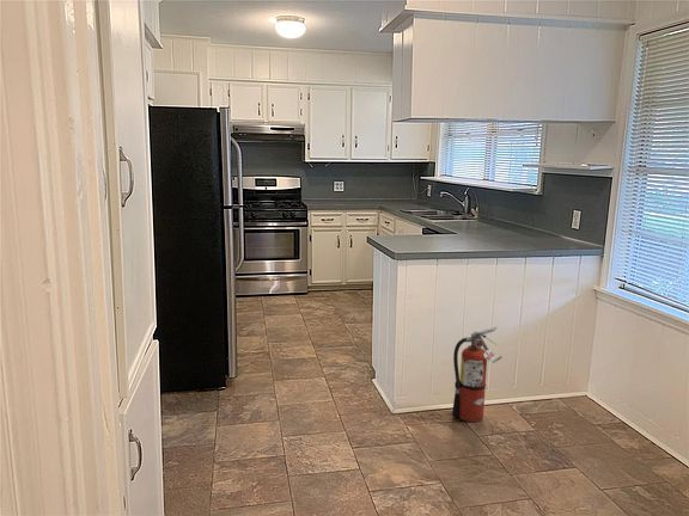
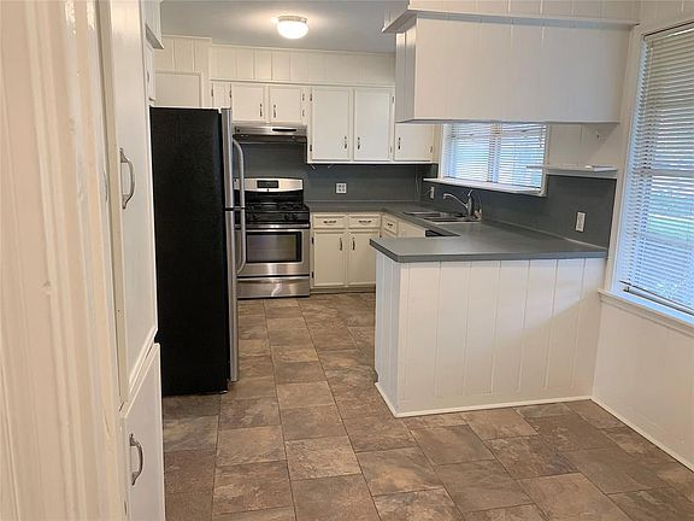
- fire extinguisher [451,326,504,423]
